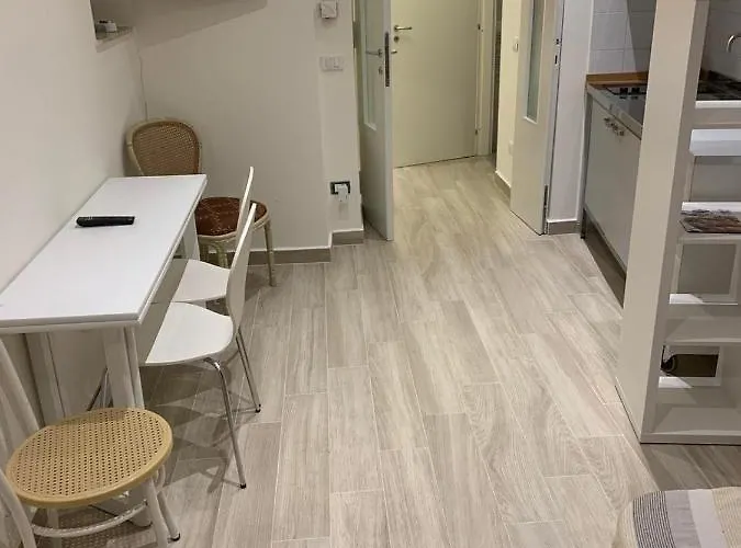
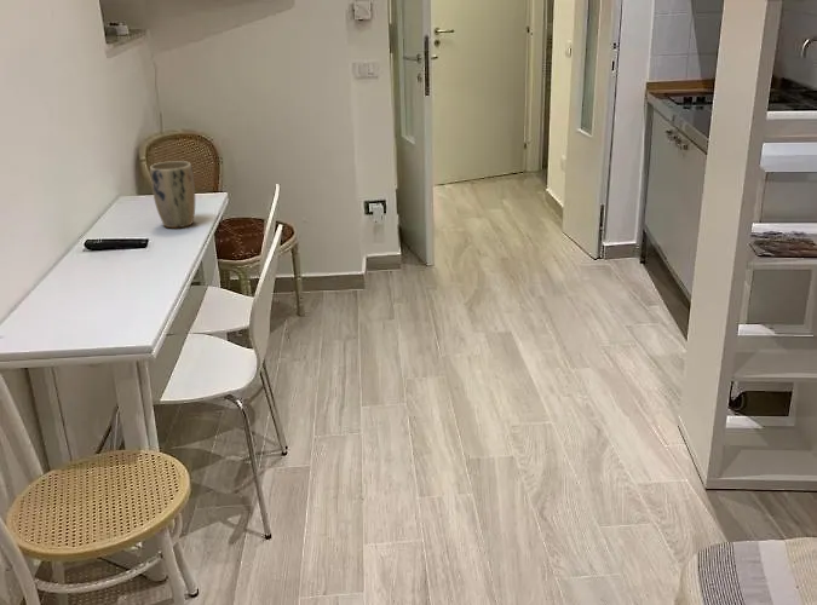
+ plant pot [149,160,196,229]
